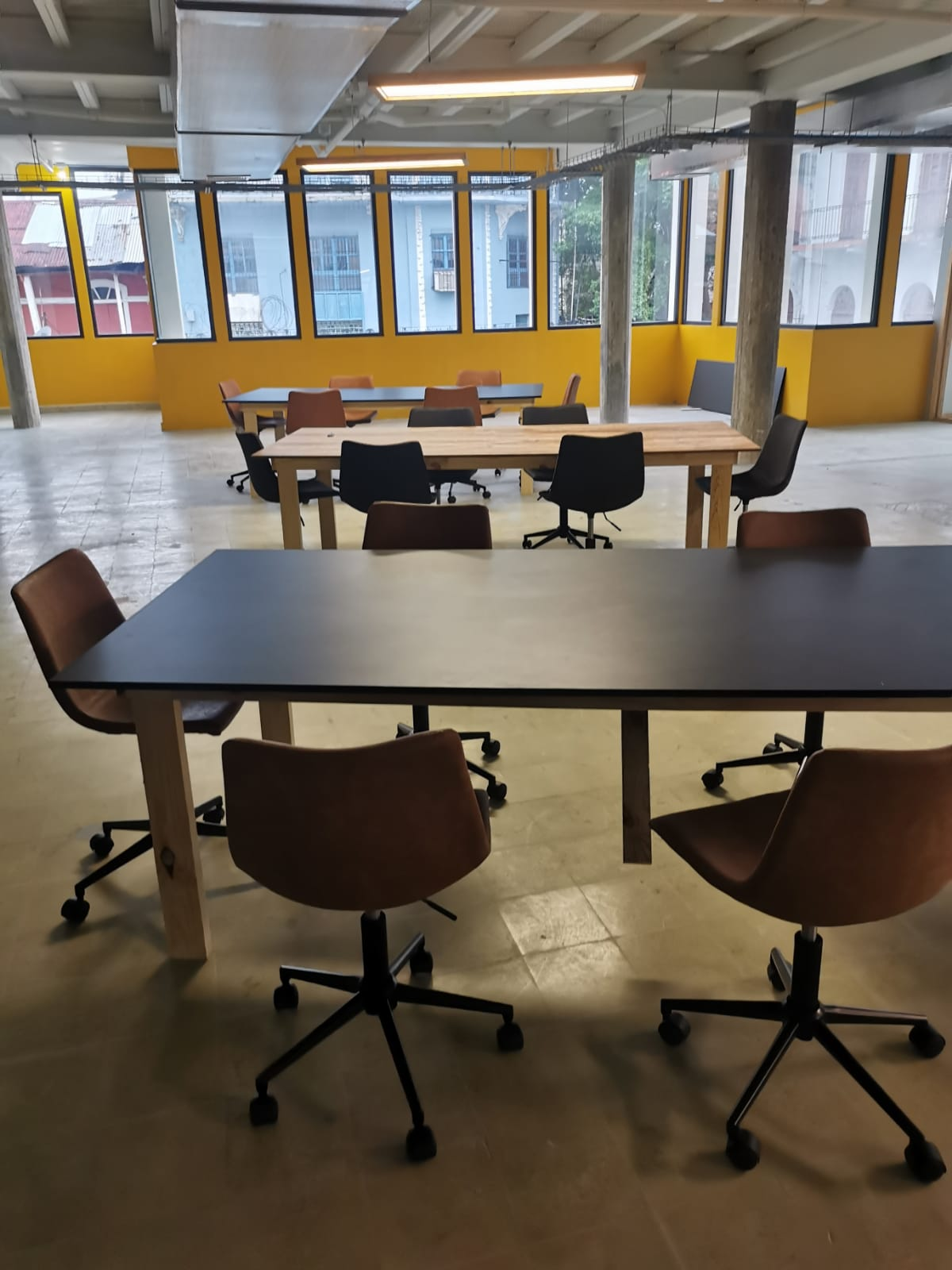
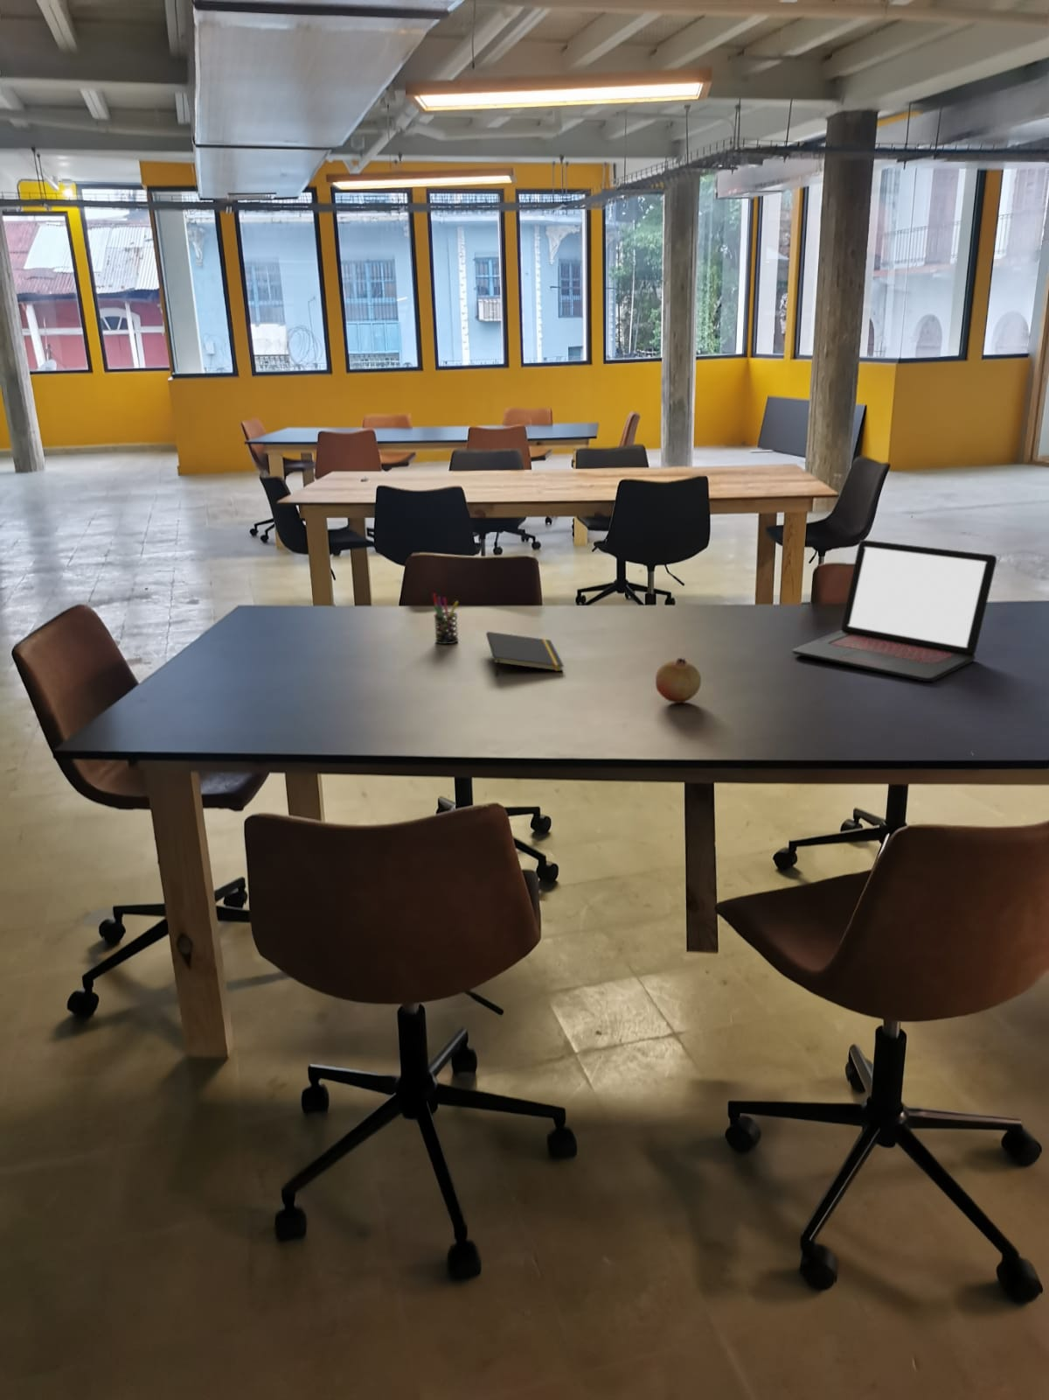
+ laptop [791,539,997,682]
+ fruit [655,656,702,703]
+ notepad [485,631,564,677]
+ pen holder [432,593,459,645]
